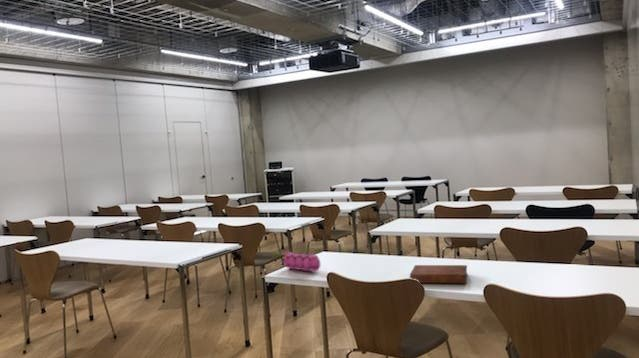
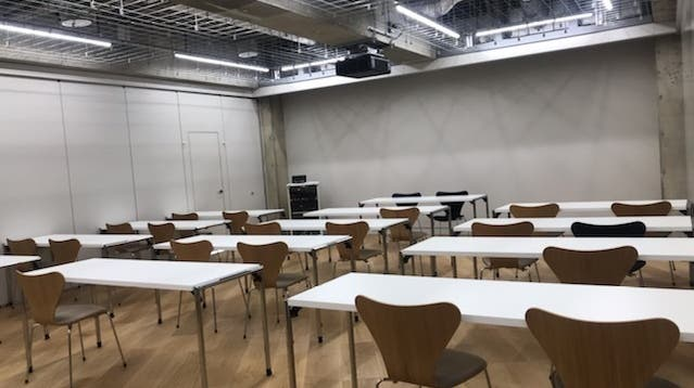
- pencil case [281,250,322,272]
- bible [409,264,468,284]
